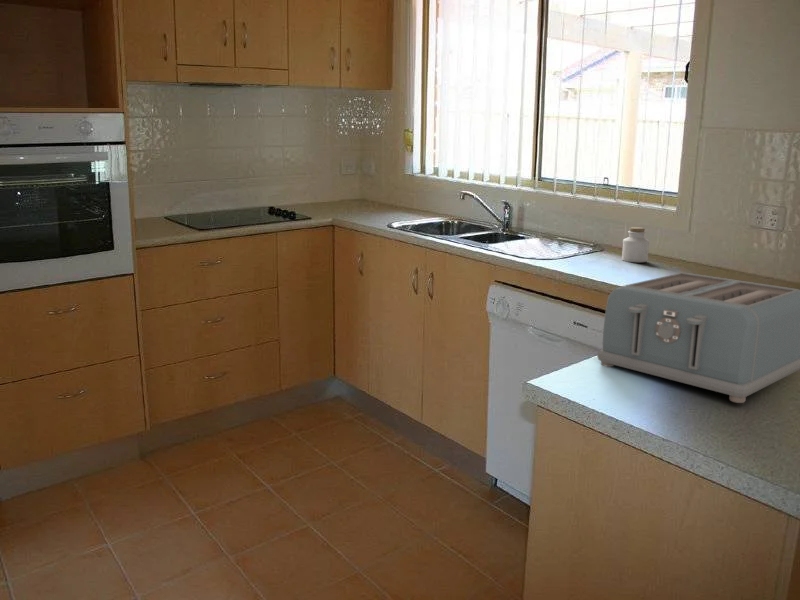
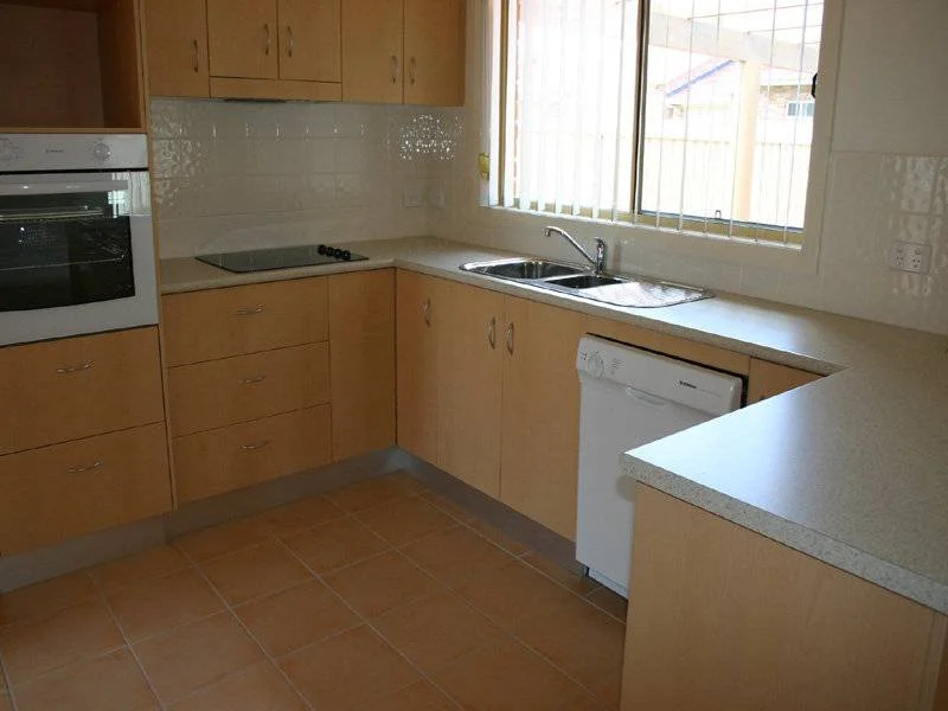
- jar [621,226,650,264]
- toaster [596,272,800,404]
